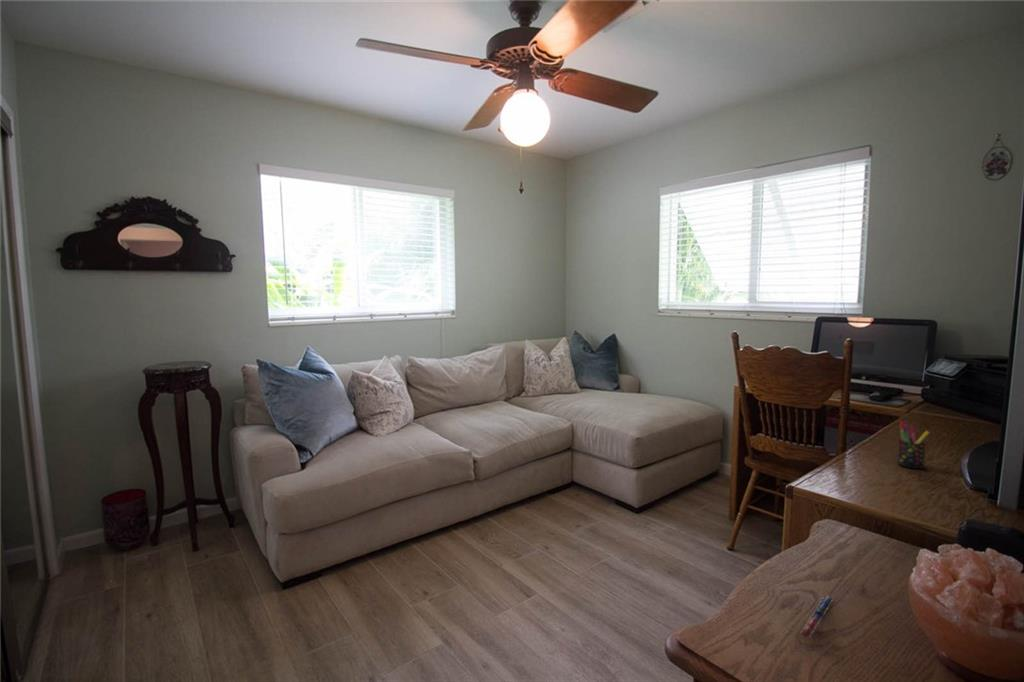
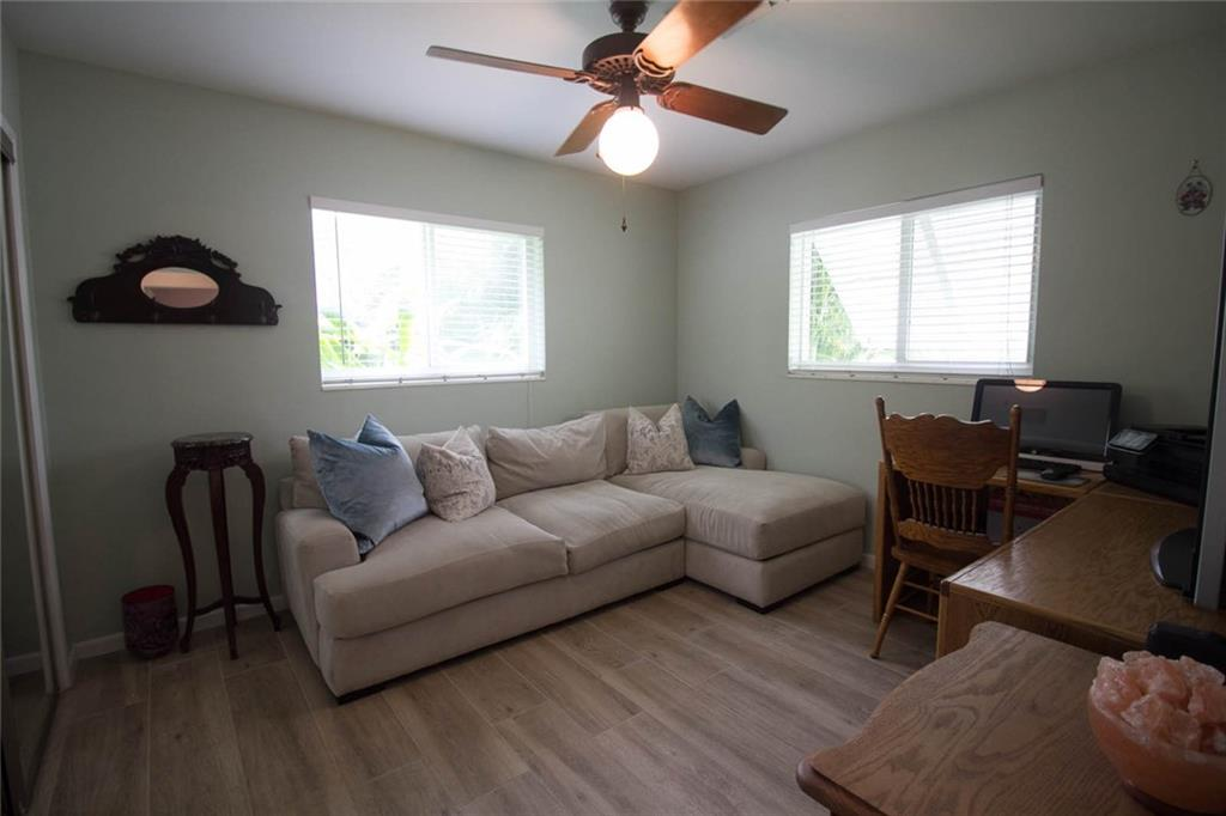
- pen holder [896,420,930,470]
- pen [799,595,834,638]
